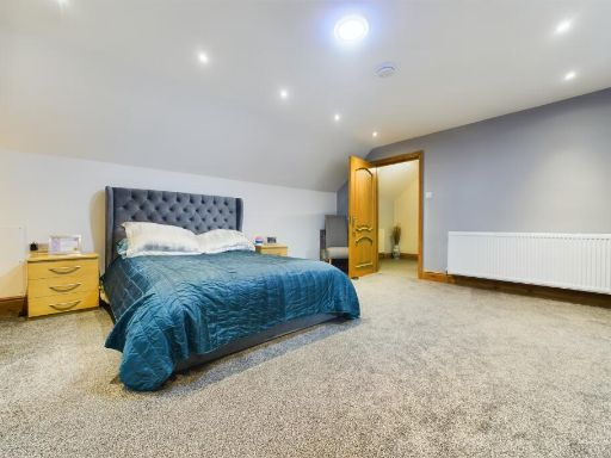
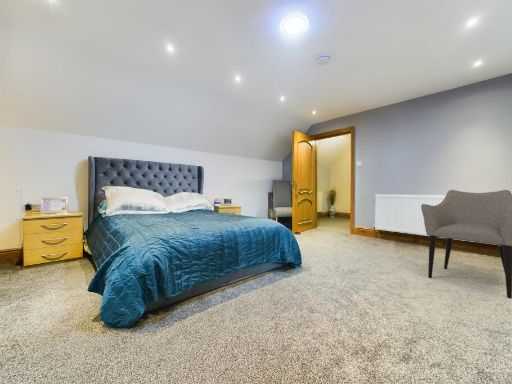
+ armchair [420,189,512,300]
